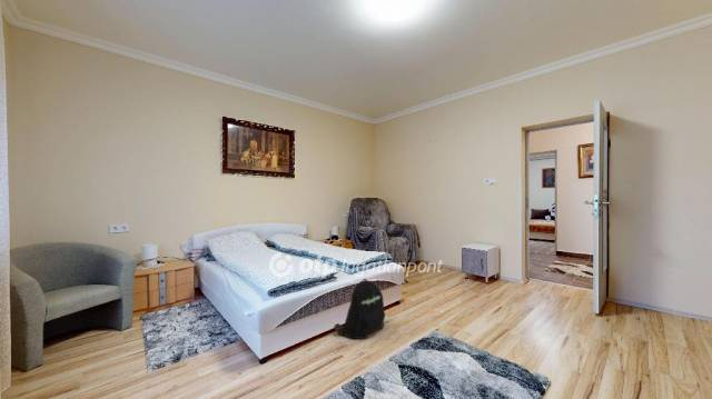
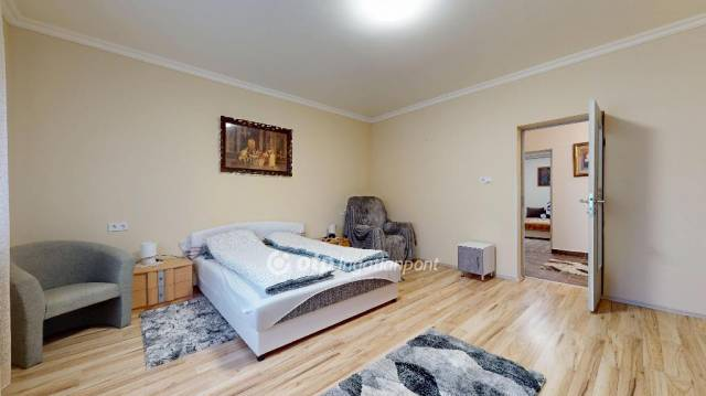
- backpack [333,278,386,340]
